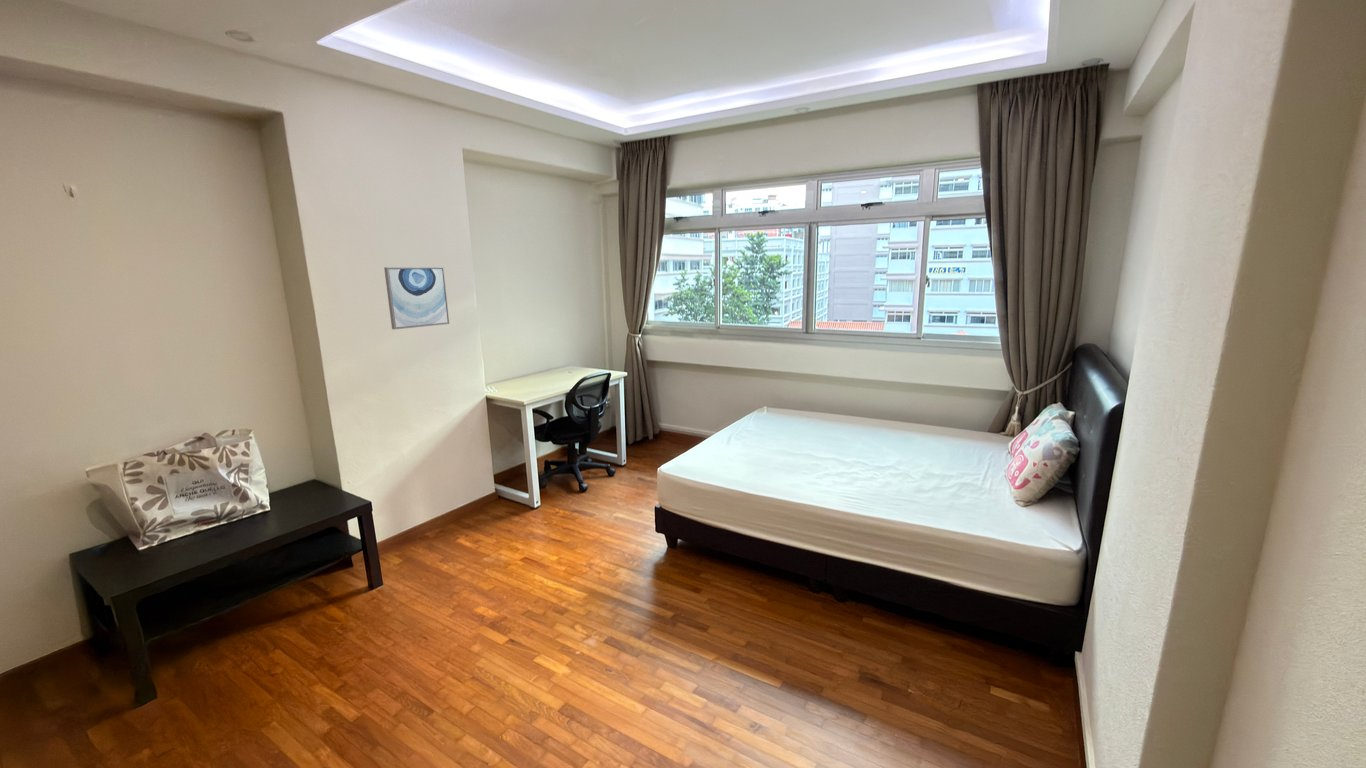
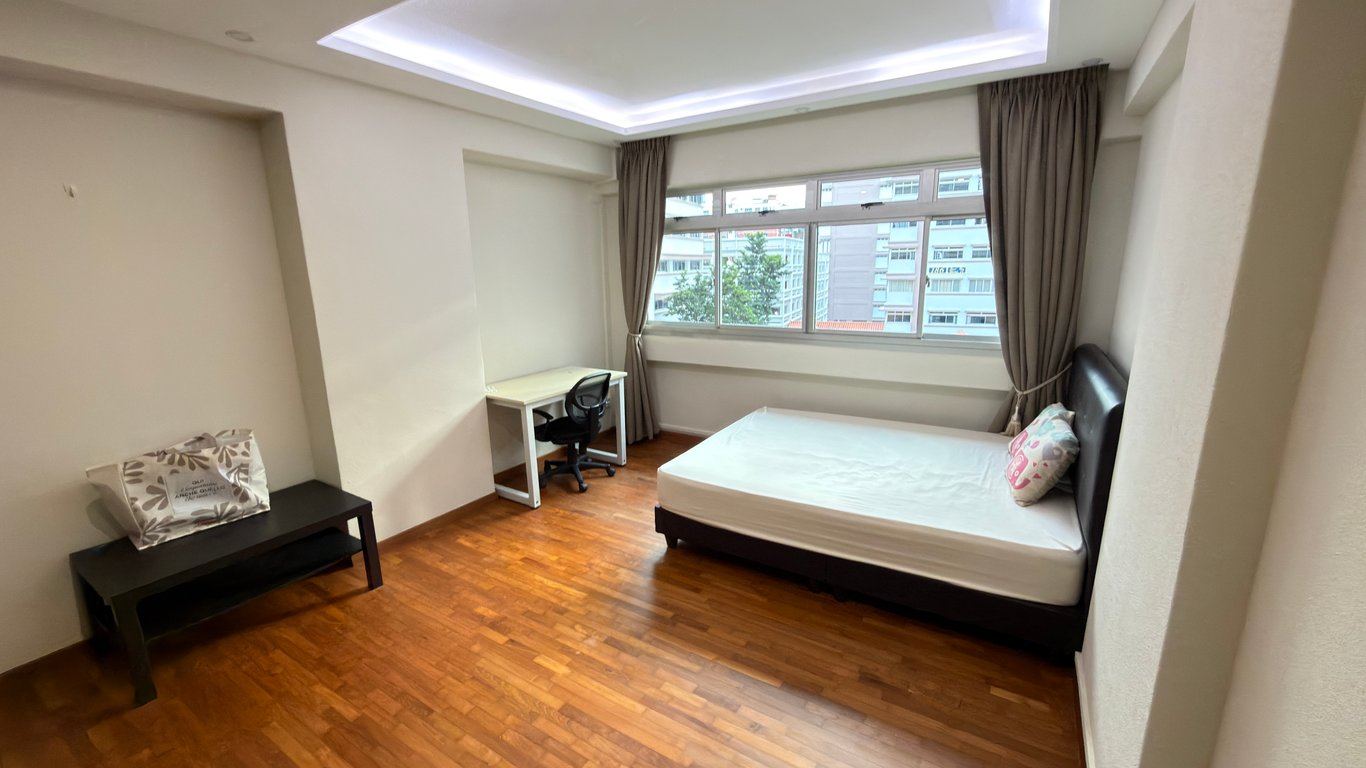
- wall art [383,266,450,330]
